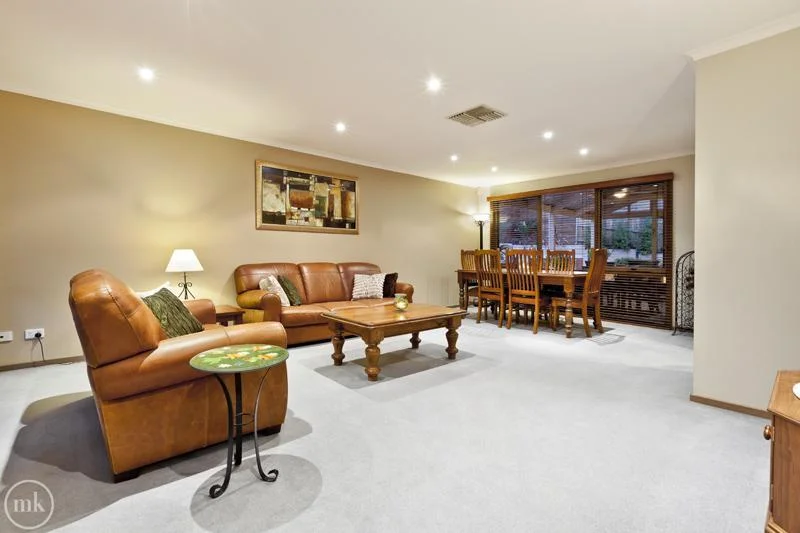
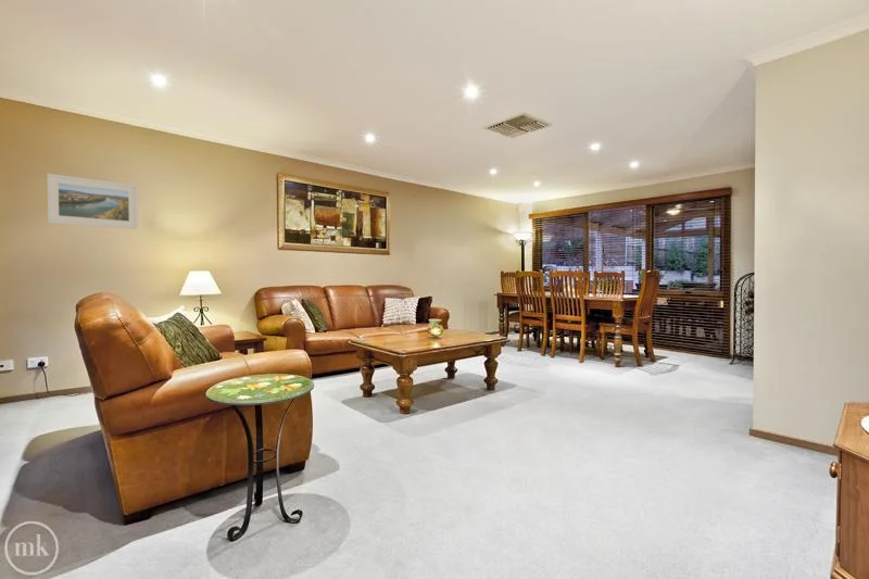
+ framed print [46,173,139,230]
